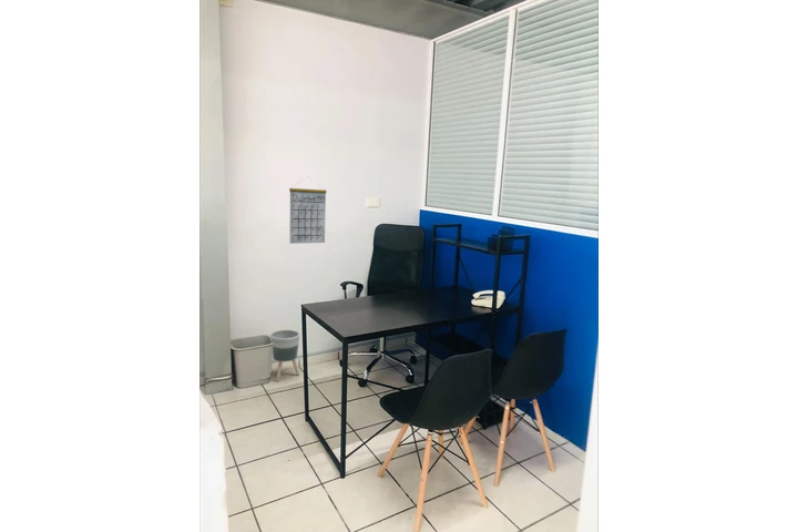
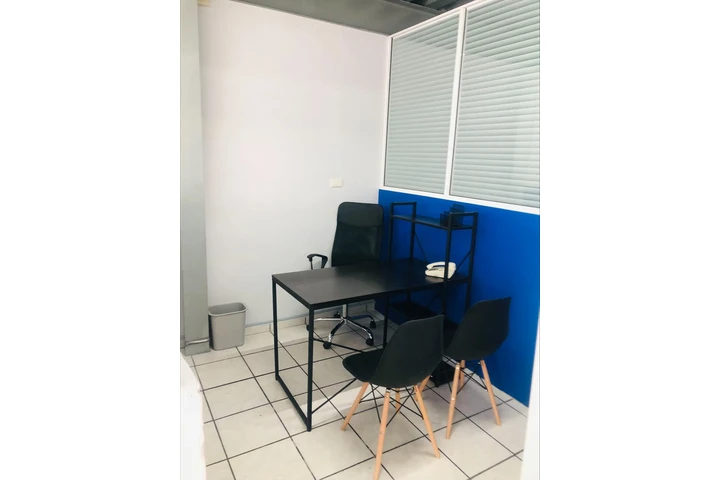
- planter [269,329,300,382]
- calendar [288,176,328,245]
